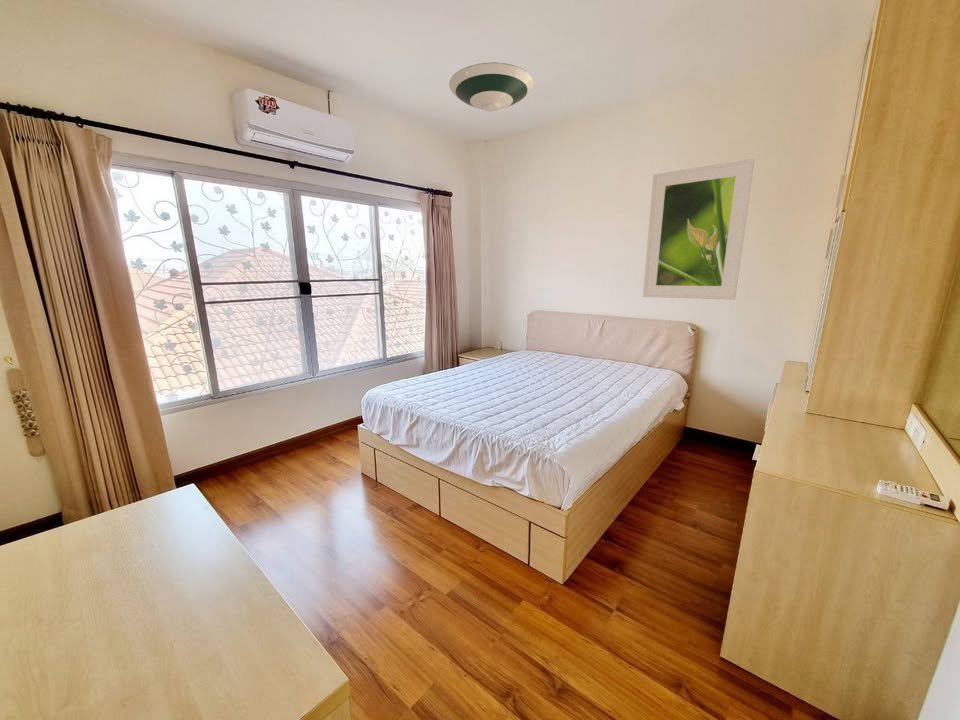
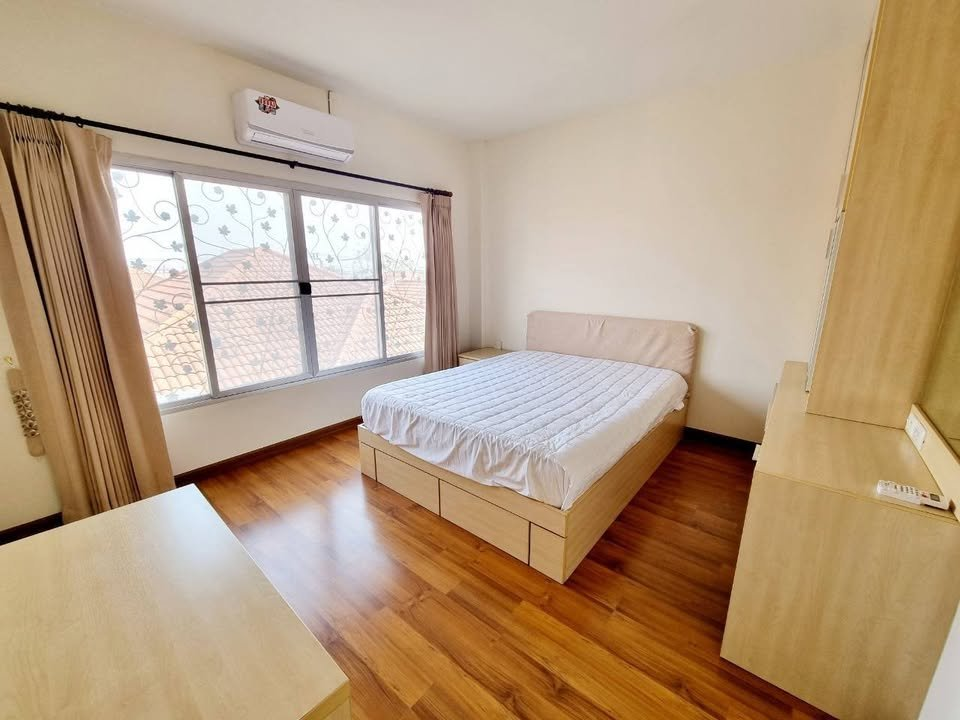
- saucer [448,61,535,113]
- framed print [642,158,756,301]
